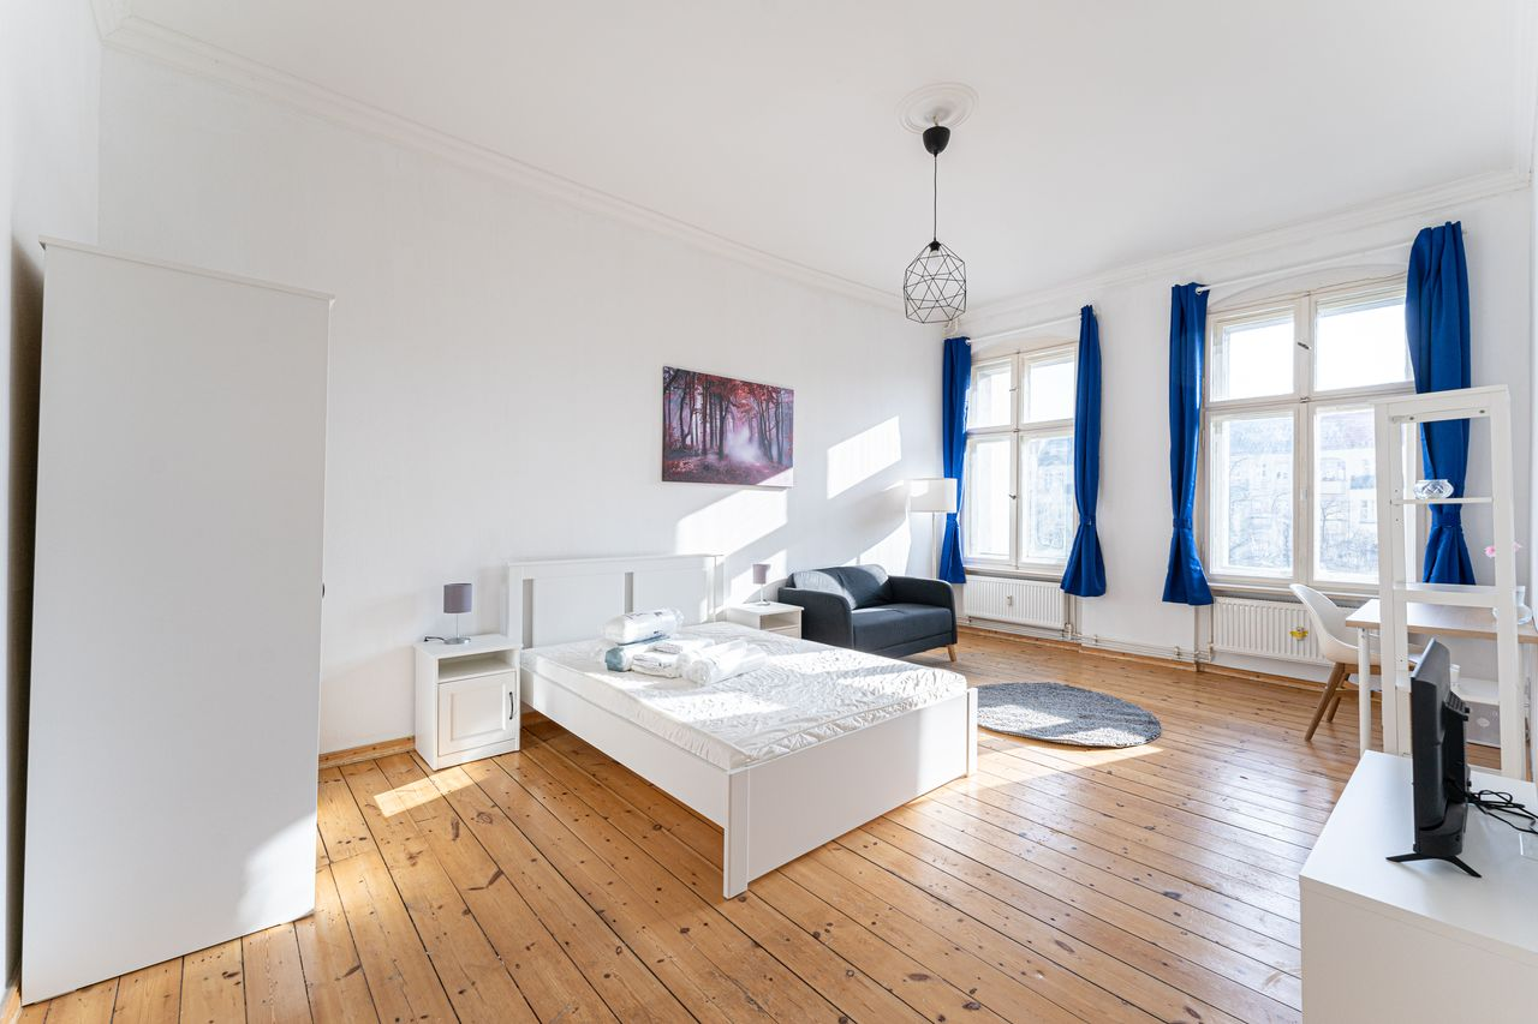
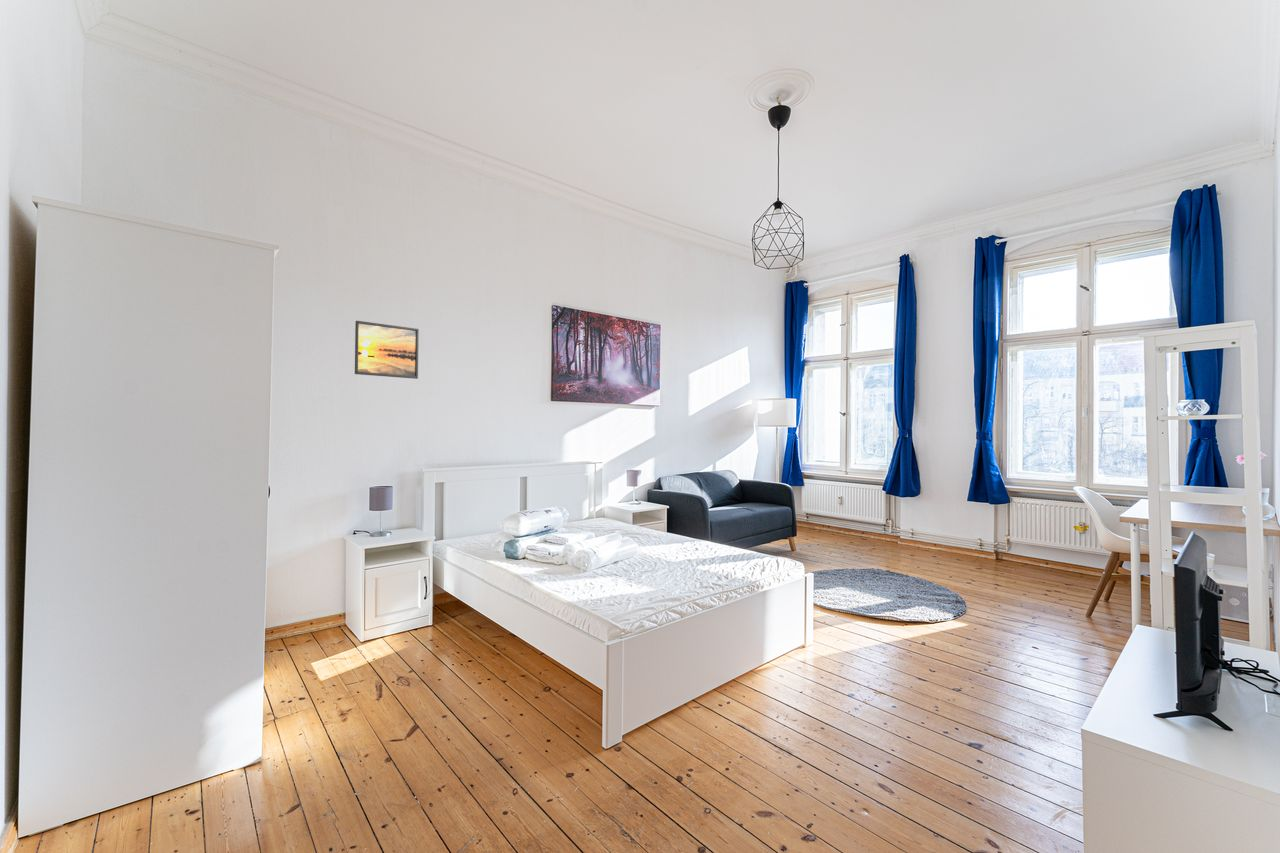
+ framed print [354,320,420,380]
